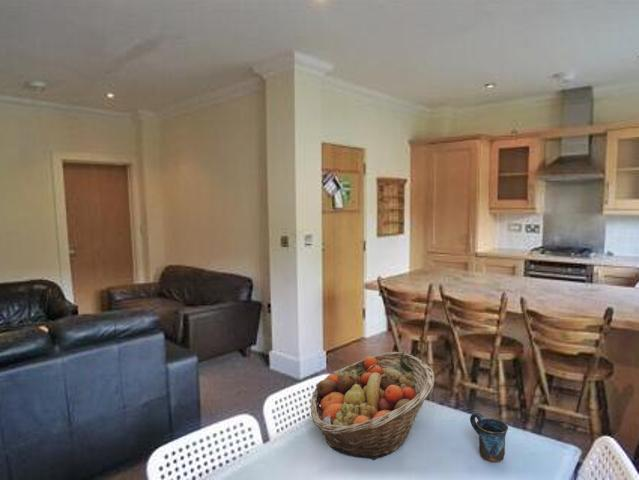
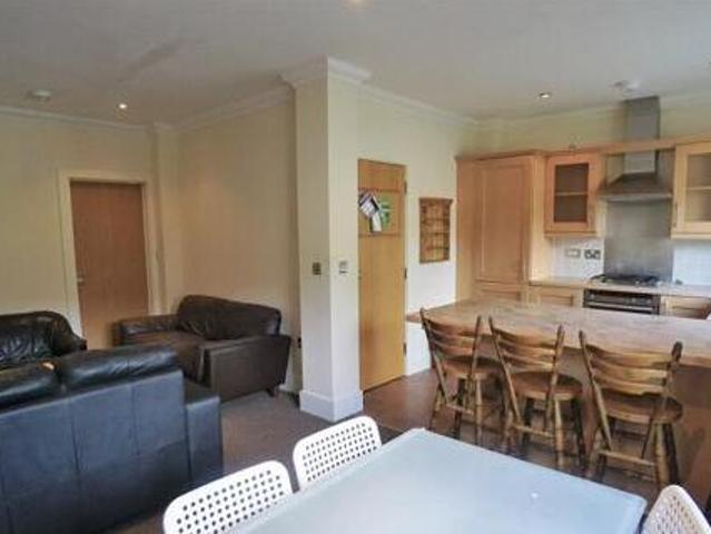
- fruit basket [309,351,435,461]
- mug [469,412,509,463]
